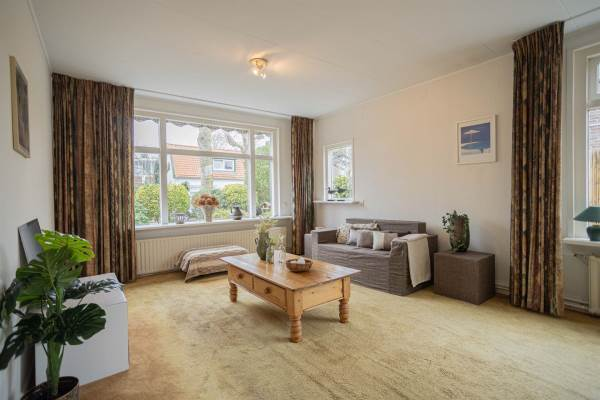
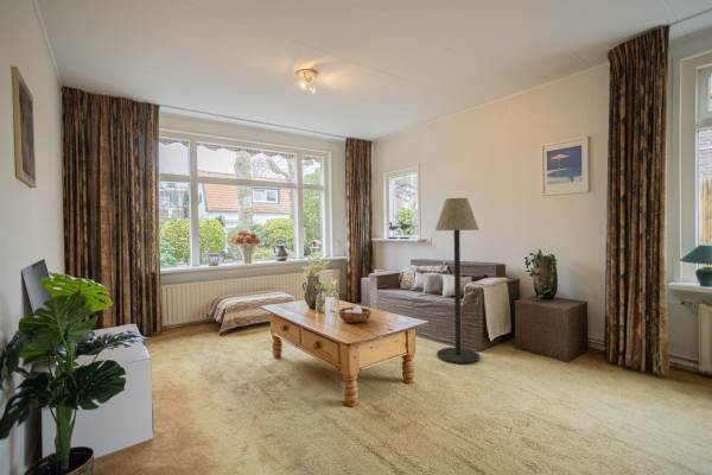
+ floor lamp [434,197,481,365]
